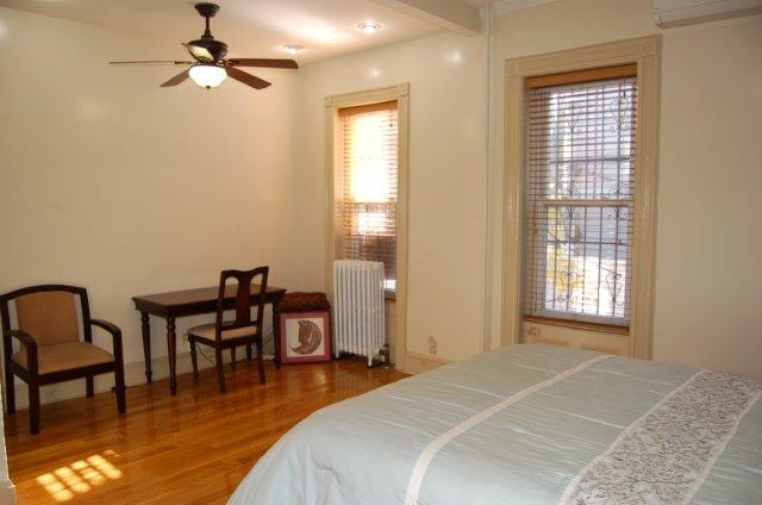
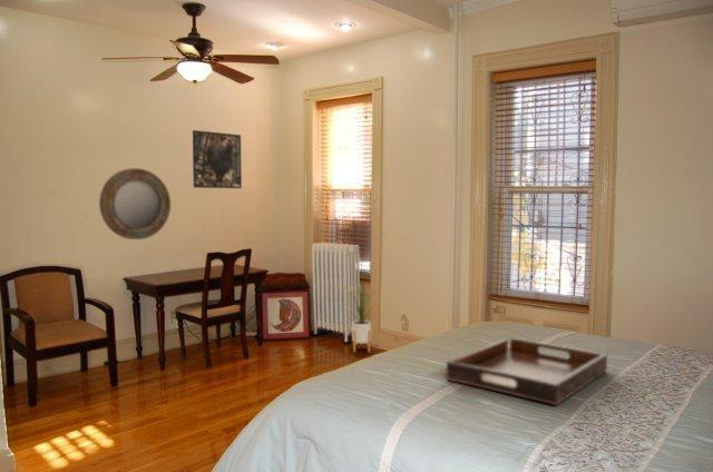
+ home mirror [98,167,172,240]
+ house plant [343,276,381,354]
+ serving tray [446,337,608,406]
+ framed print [192,129,243,189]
